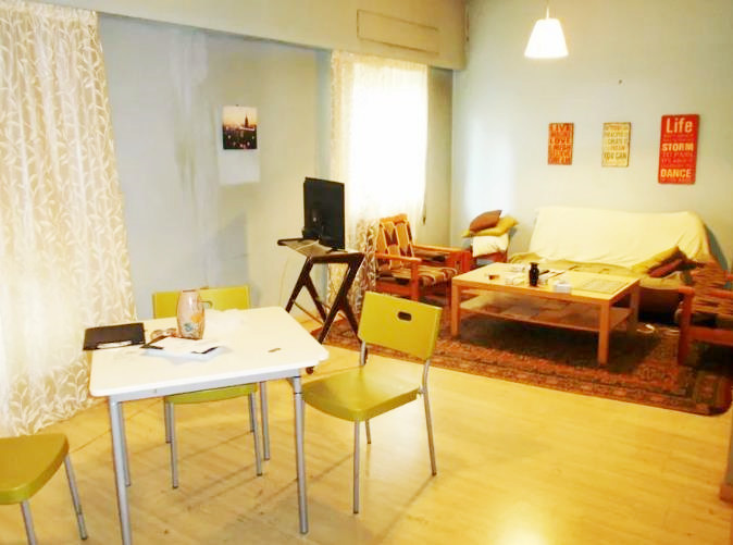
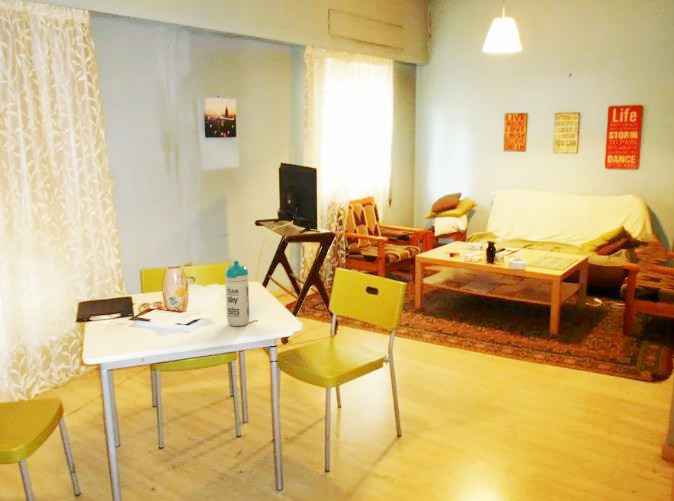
+ water bottle [224,260,250,327]
